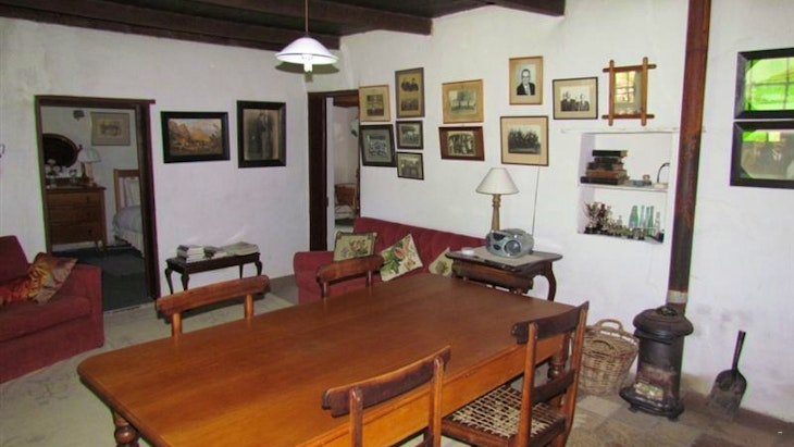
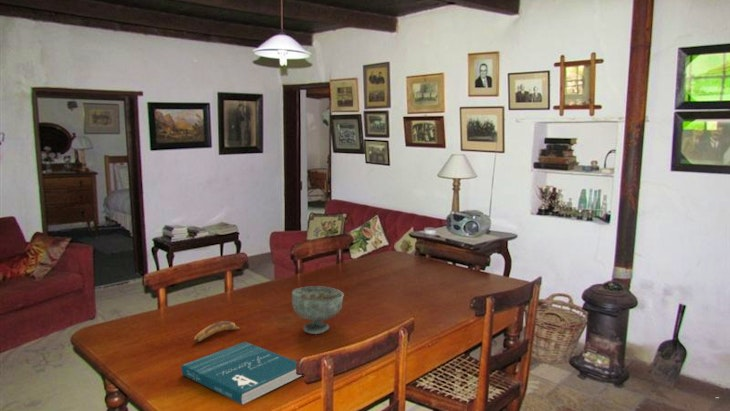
+ book [180,341,303,406]
+ bowl [291,285,345,335]
+ banana [193,320,241,343]
